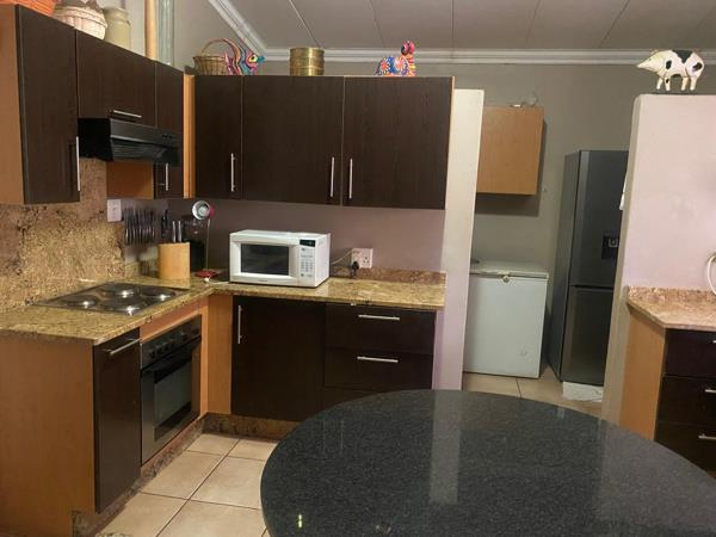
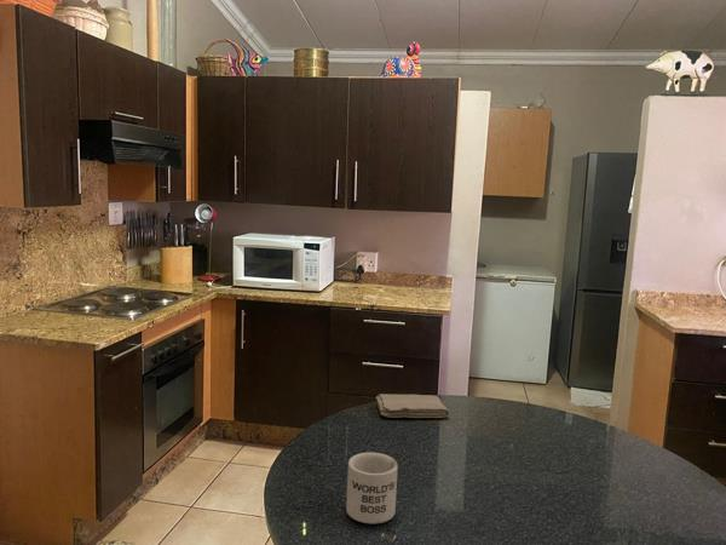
+ mug [345,452,399,524]
+ washcloth [375,392,450,419]
